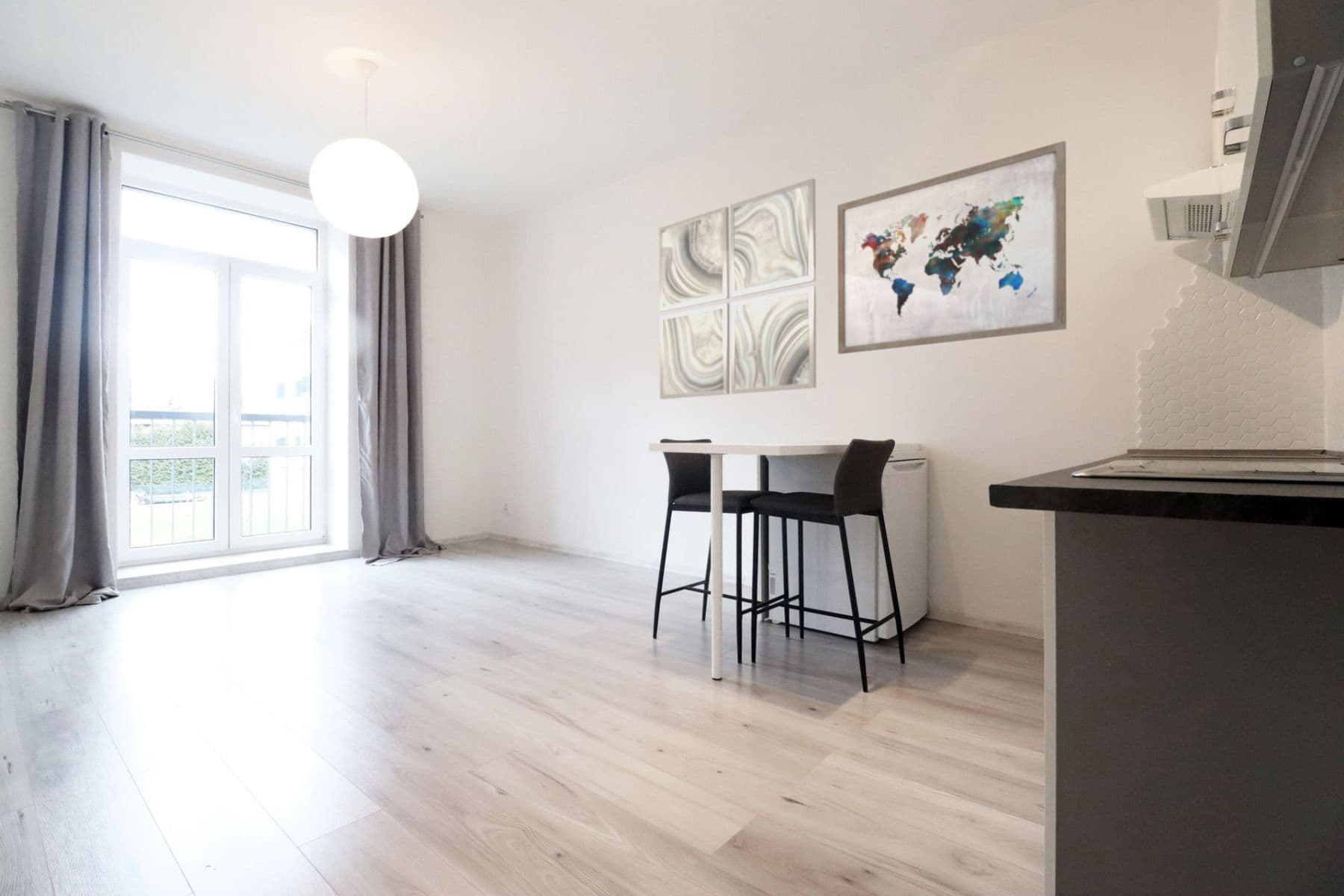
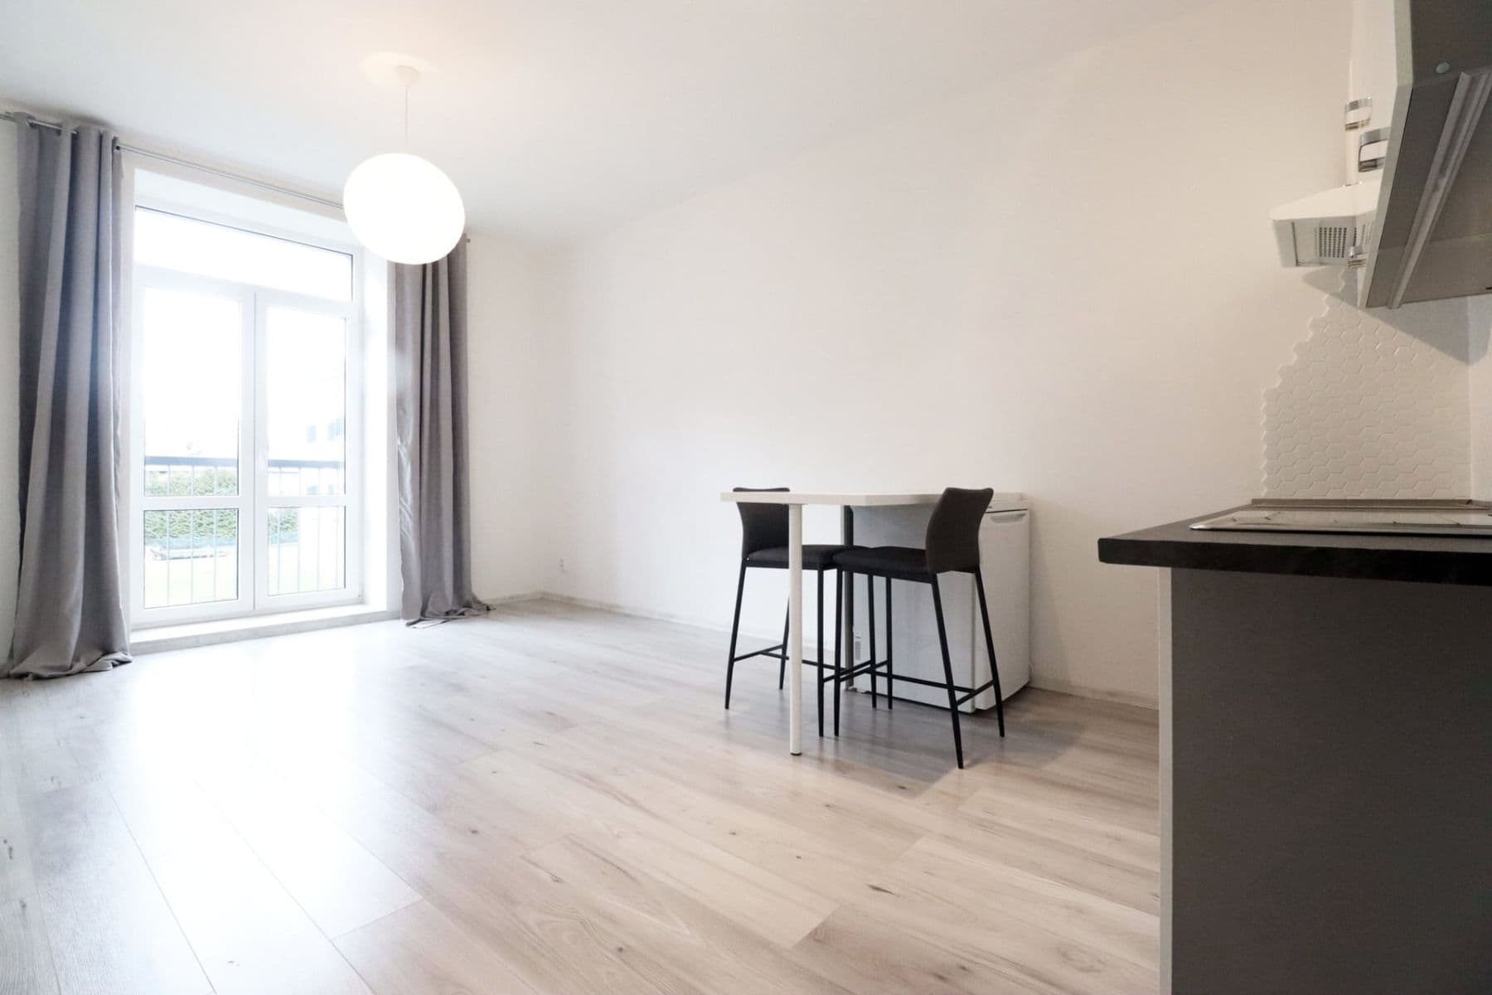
- wall art [837,140,1067,355]
- wall art [659,178,817,400]
